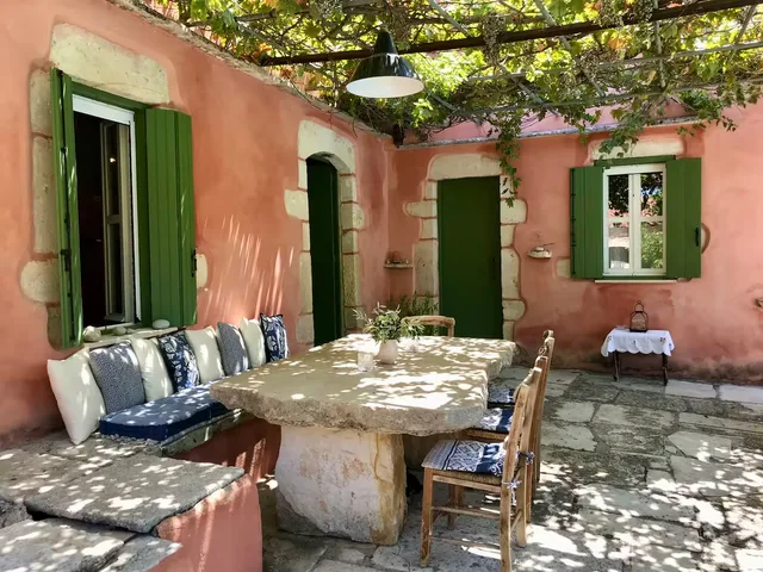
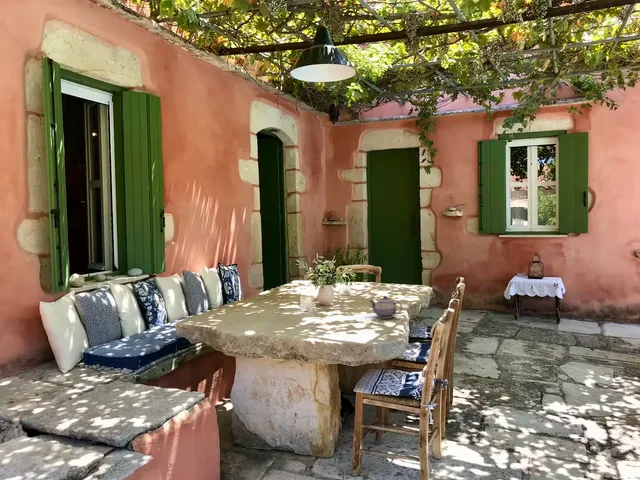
+ teapot [369,295,403,319]
